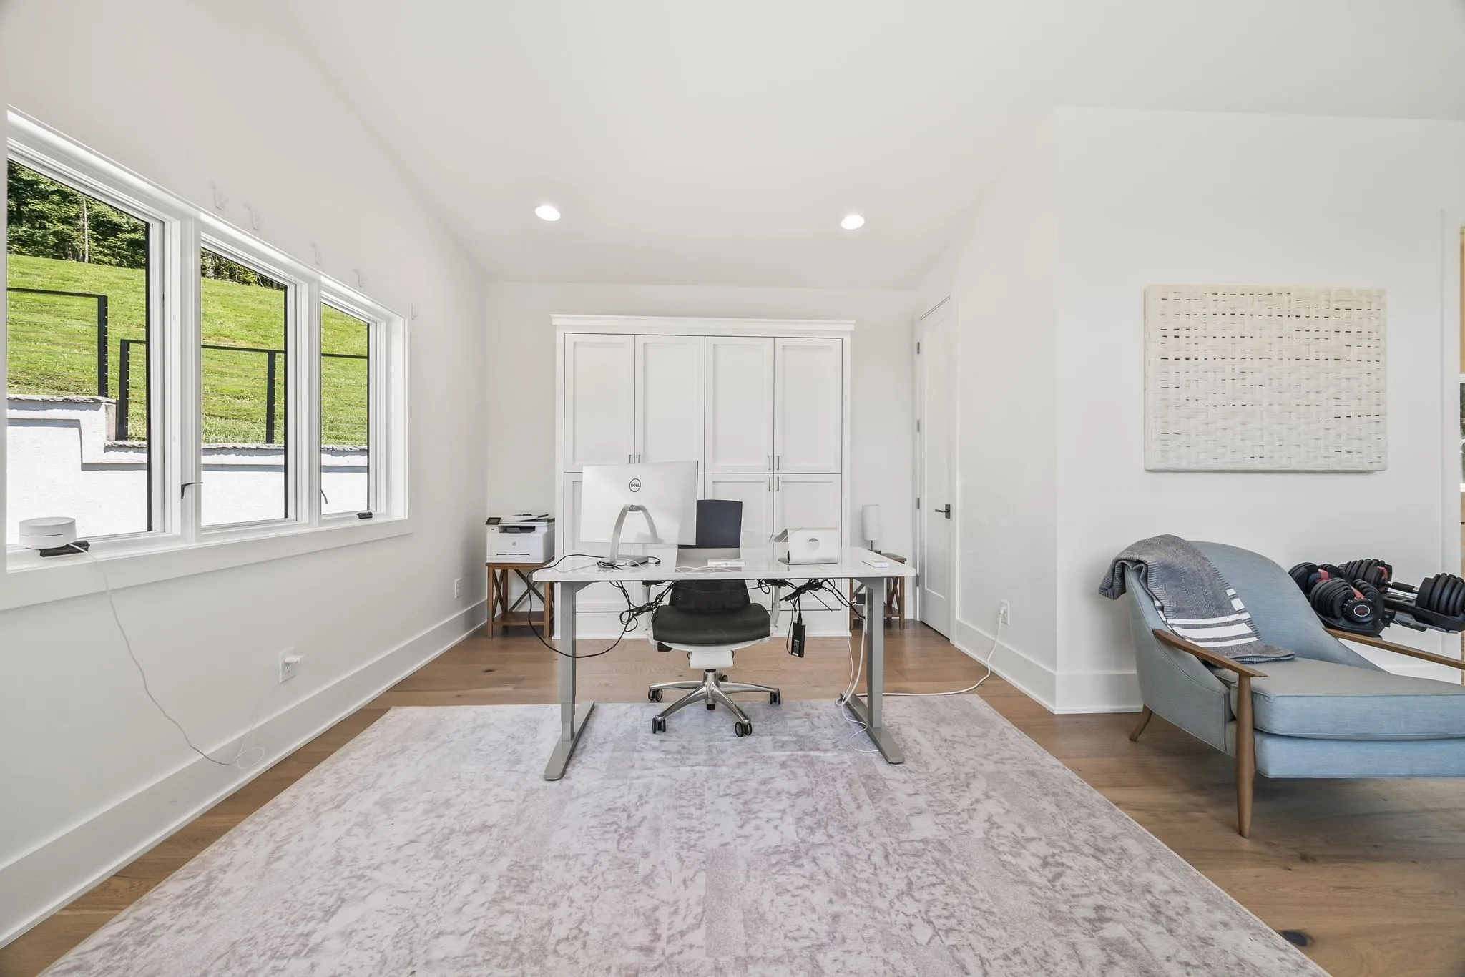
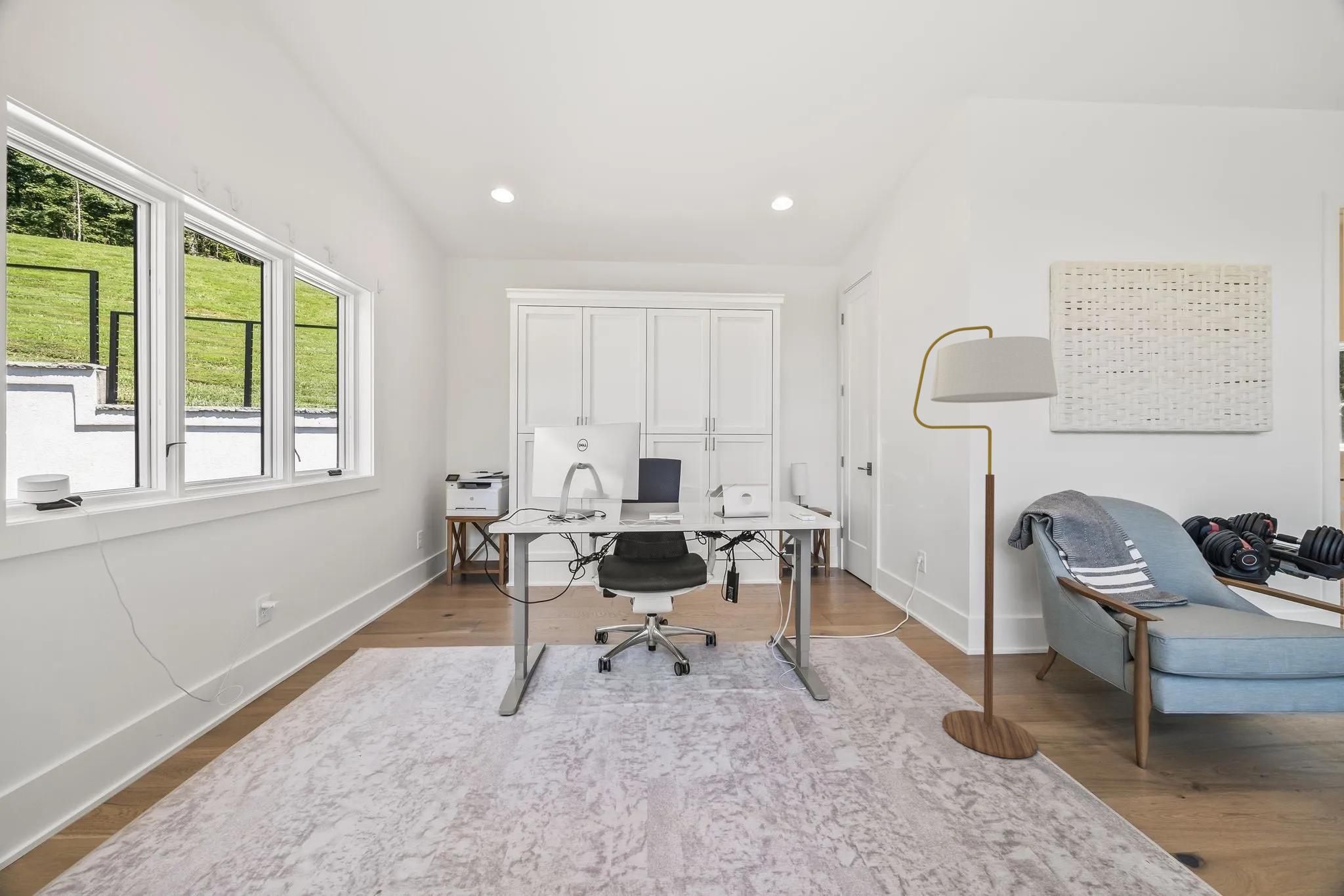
+ floor lamp [913,325,1059,759]
